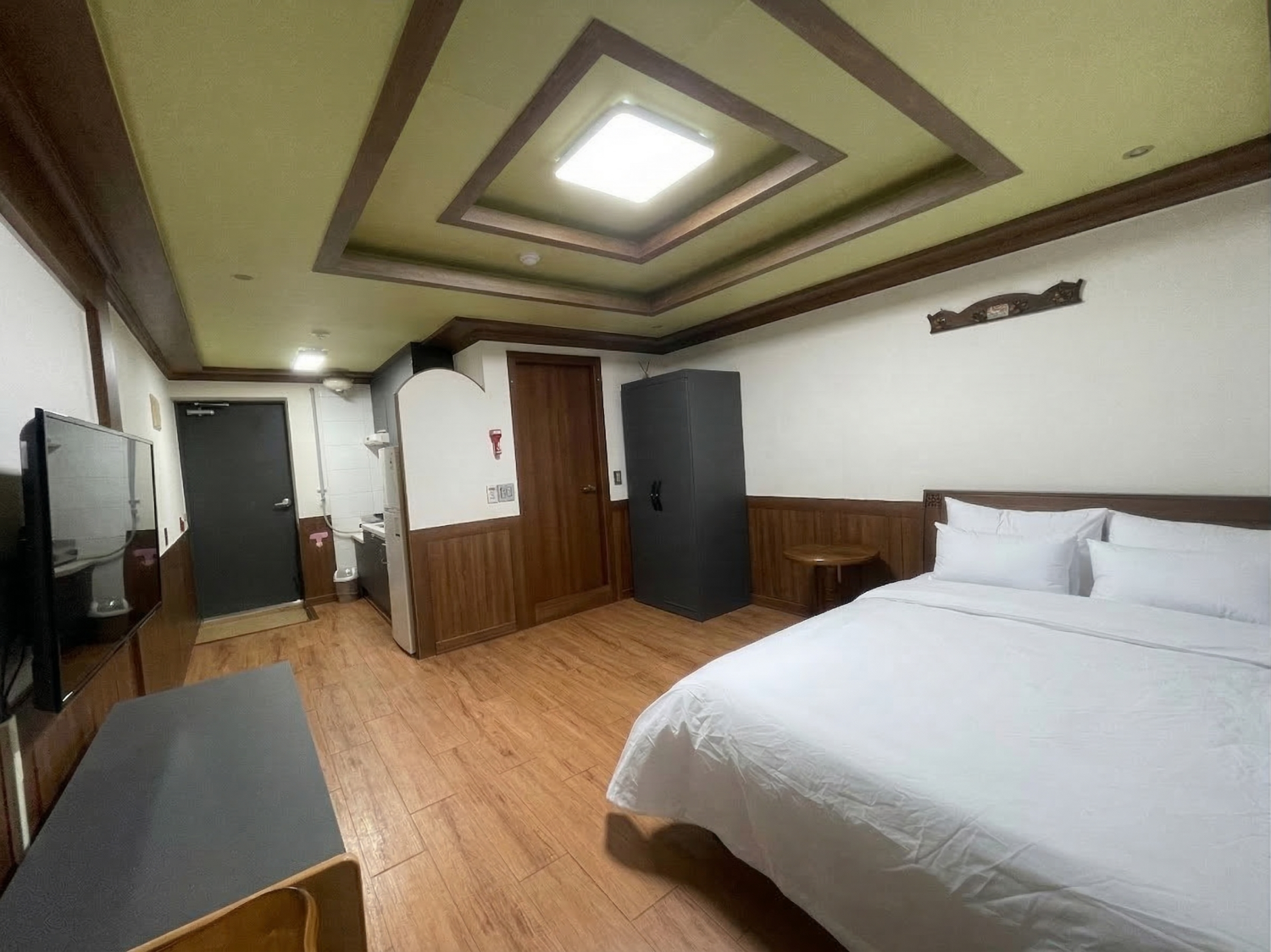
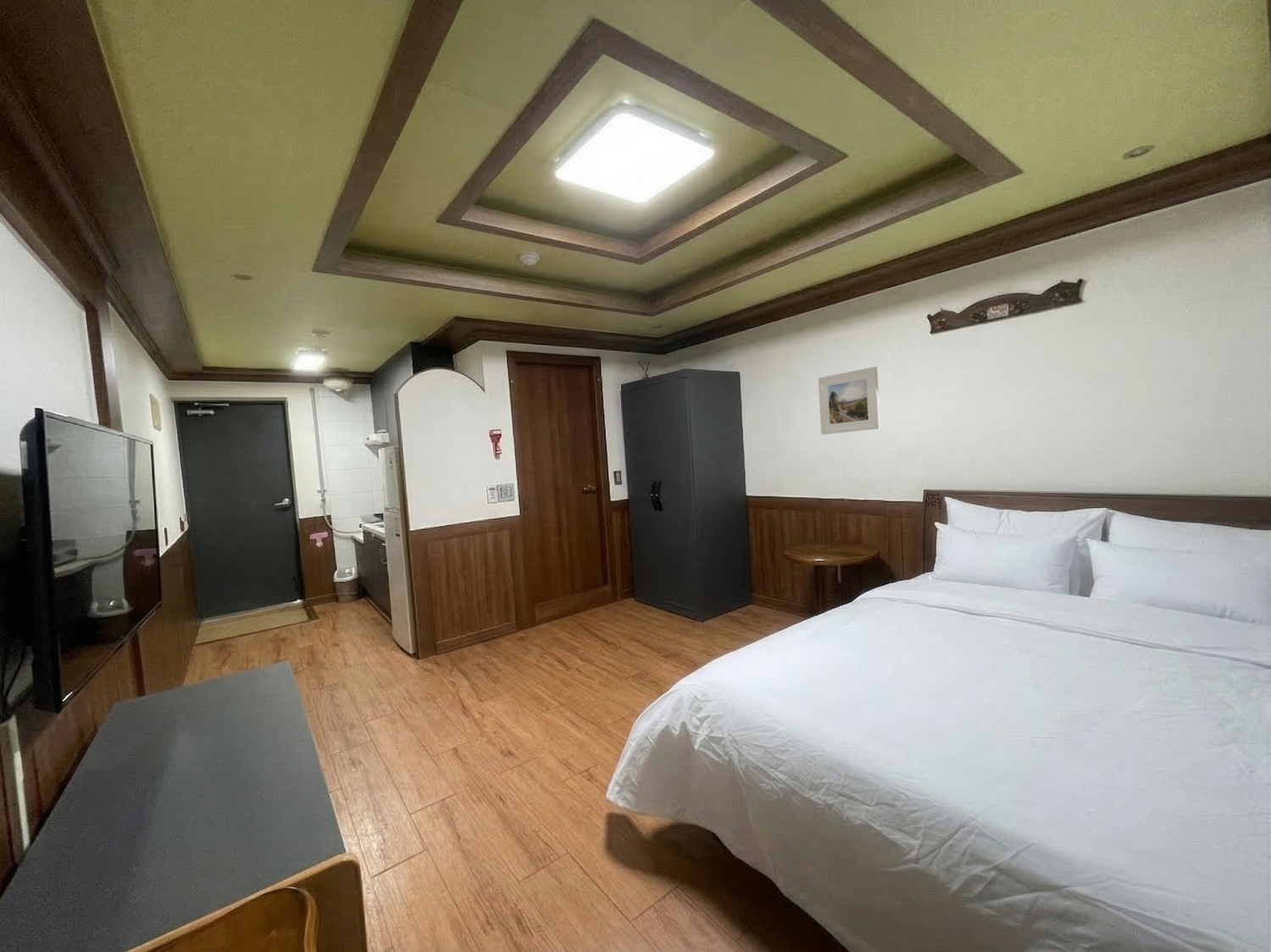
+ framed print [818,366,881,435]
